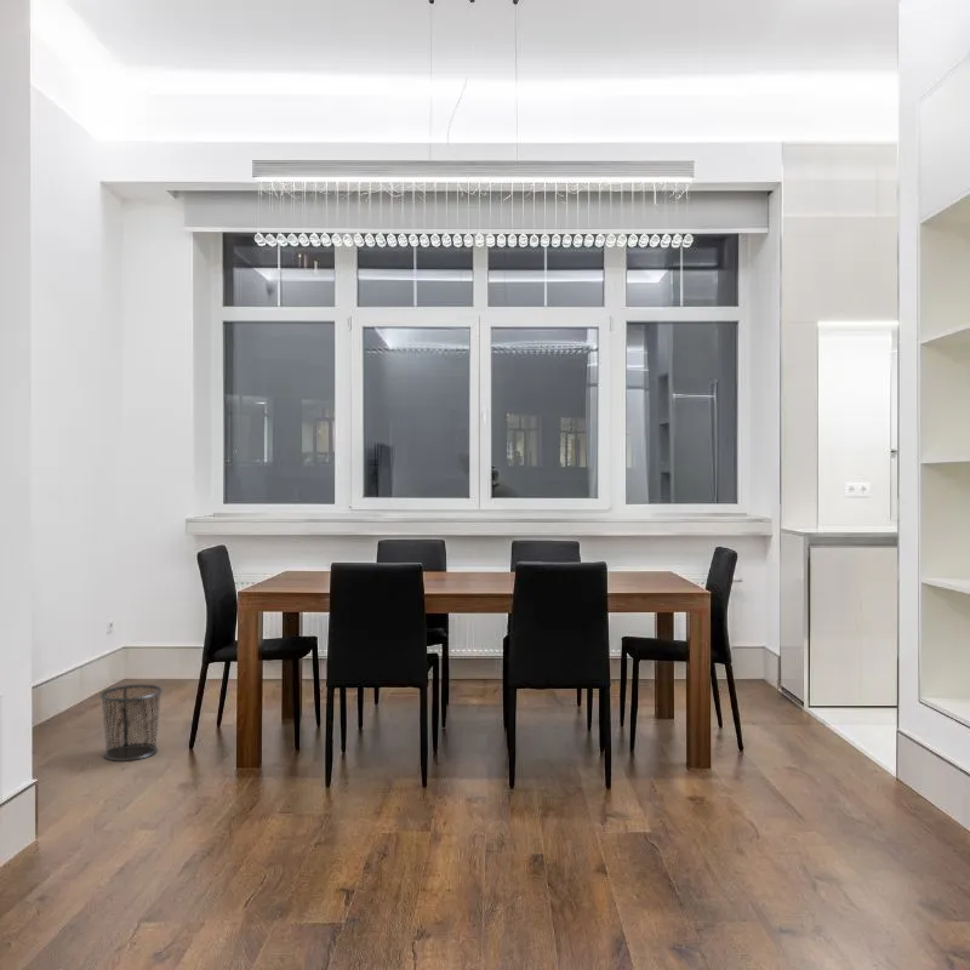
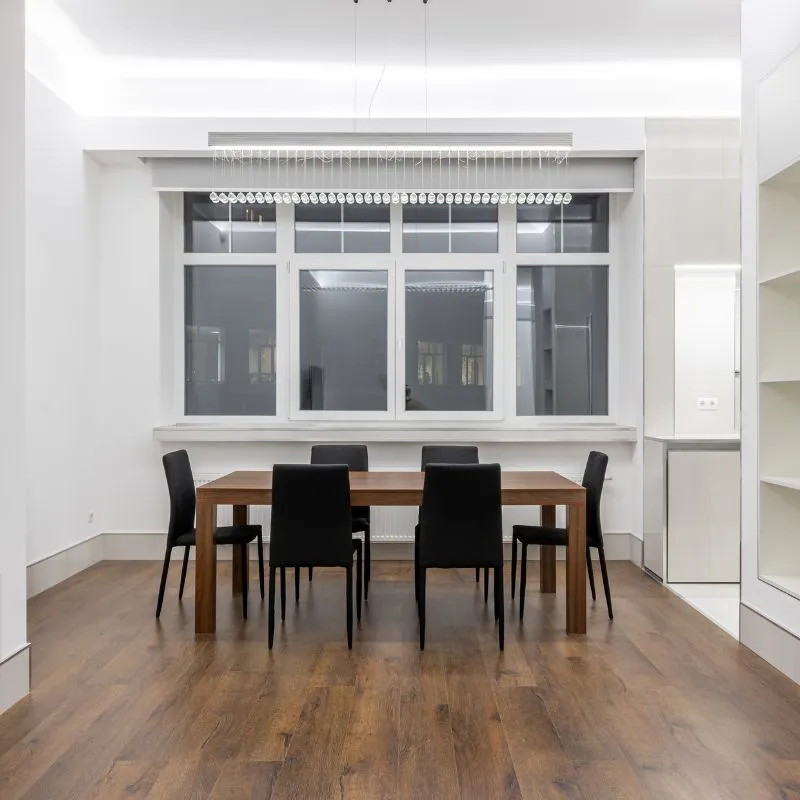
- waste bin [98,684,164,763]
